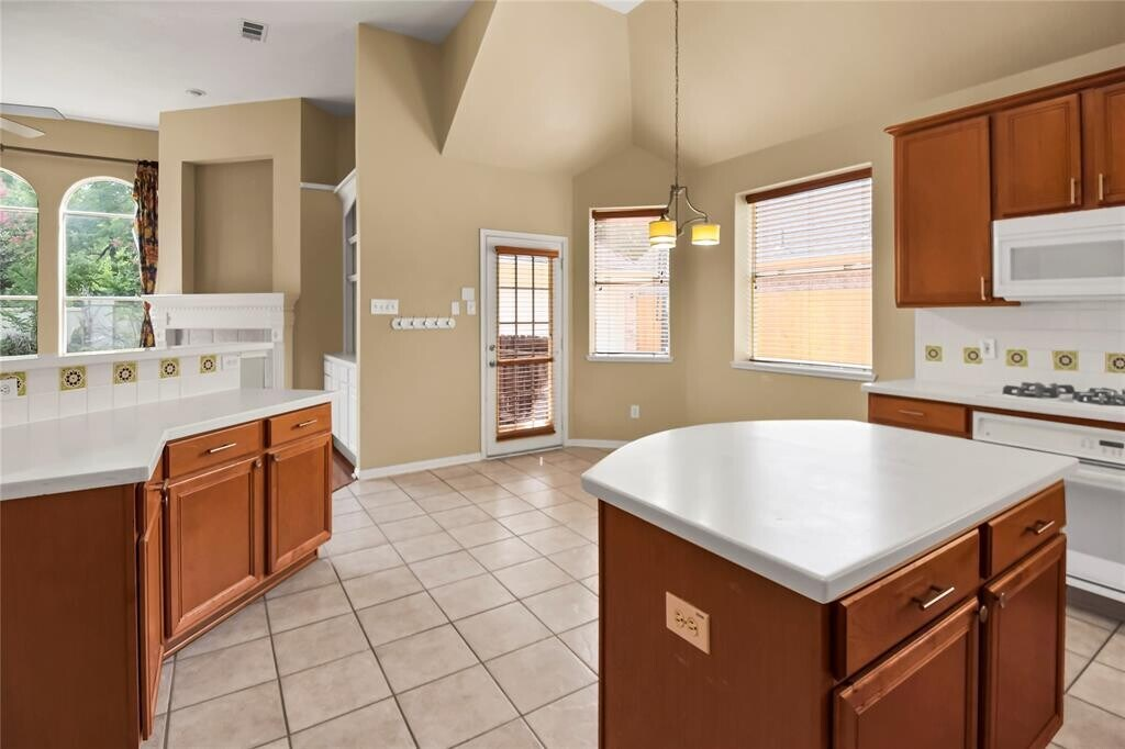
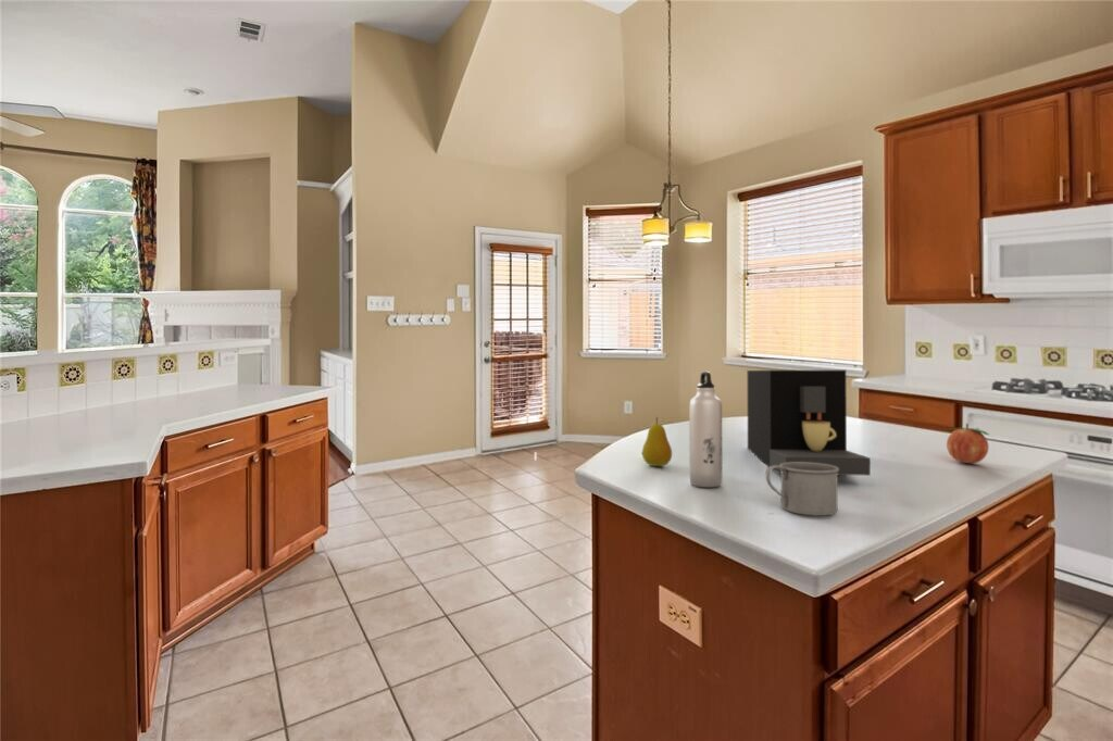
+ fruit [946,423,990,464]
+ coffee maker [747,369,872,477]
+ fruit [641,416,673,467]
+ mug [765,462,839,516]
+ water bottle [688,370,724,488]
